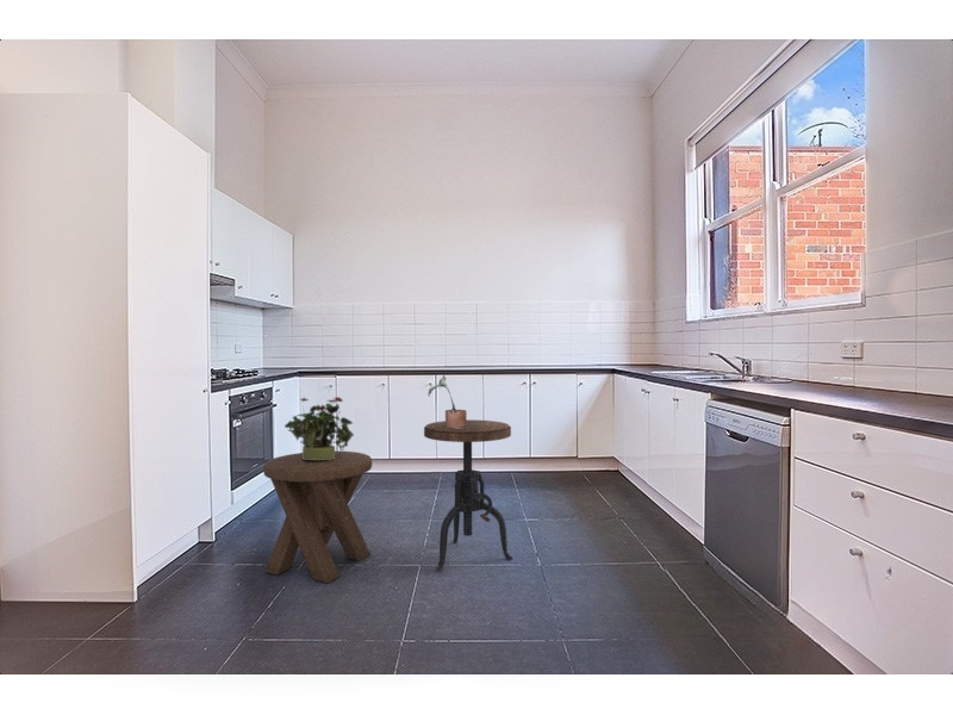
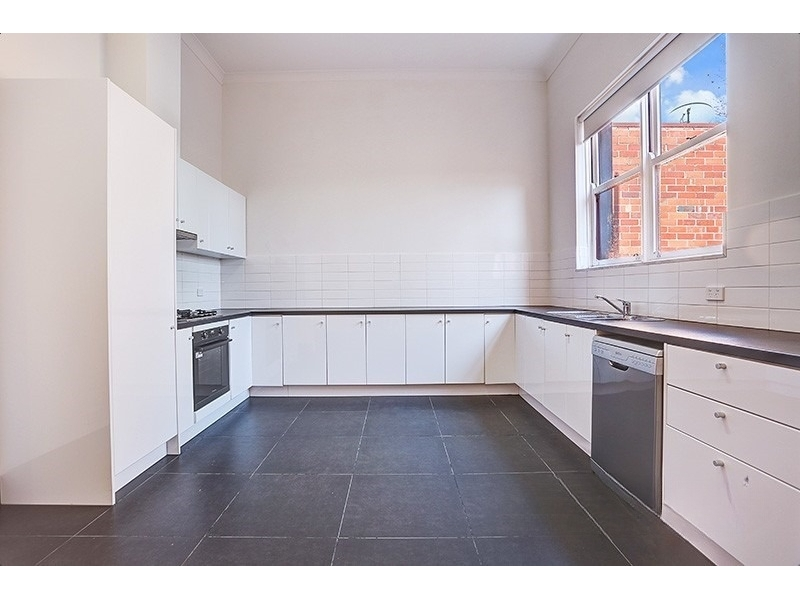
- music stool [262,449,373,584]
- potted plant [284,396,355,460]
- potted plant [428,374,468,429]
- side table [423,418,513,572]
